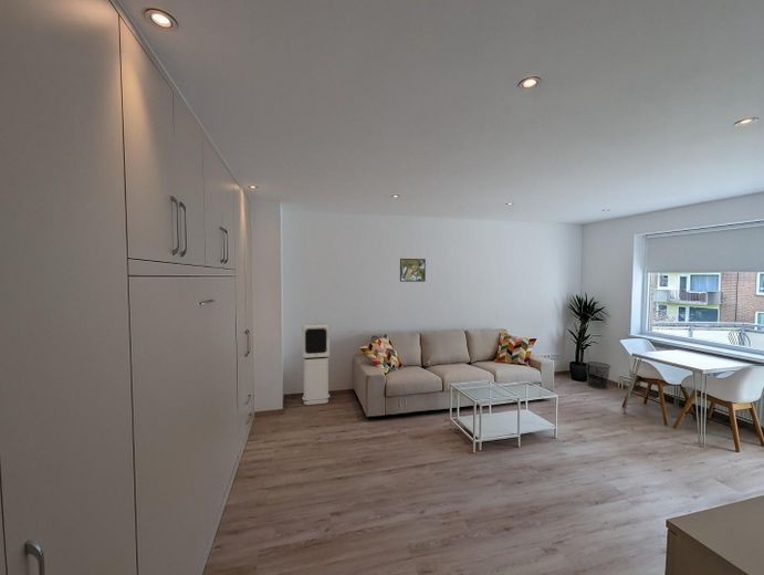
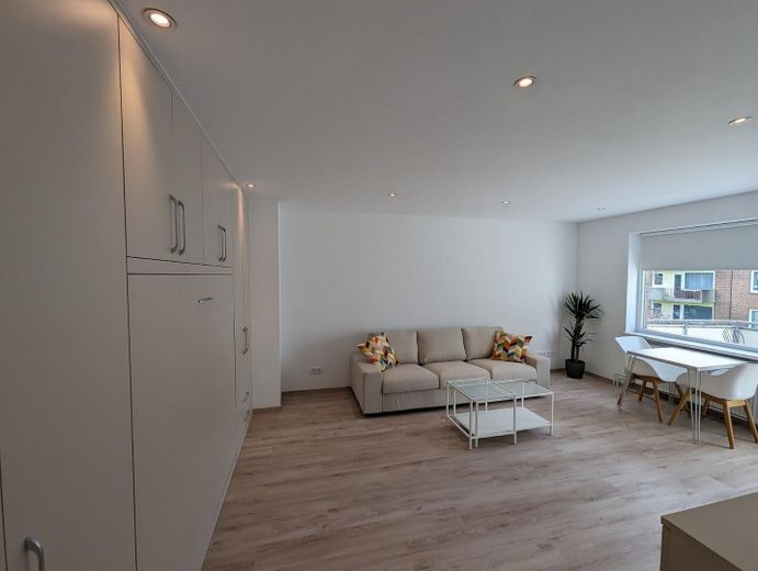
- waste bin [585,360,611,390]
- air purifier [301,321,331,406]
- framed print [399,258,427,283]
